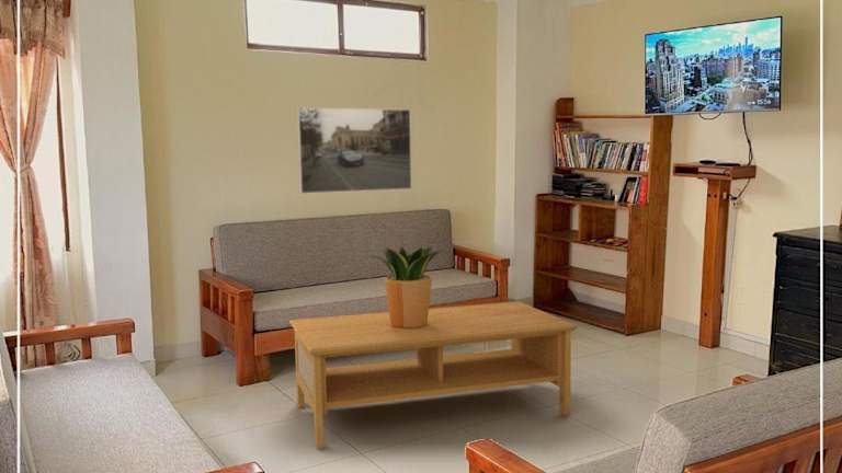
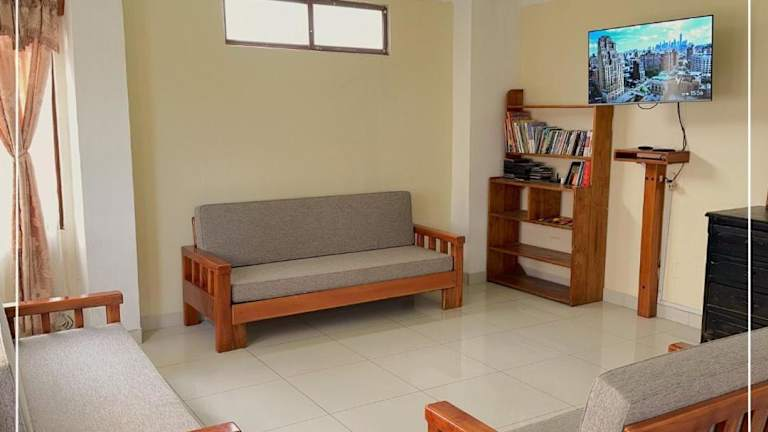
- potted plant [368,243,447,328]
- coffee table [288,300,578,450]
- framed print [296,106,412,195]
